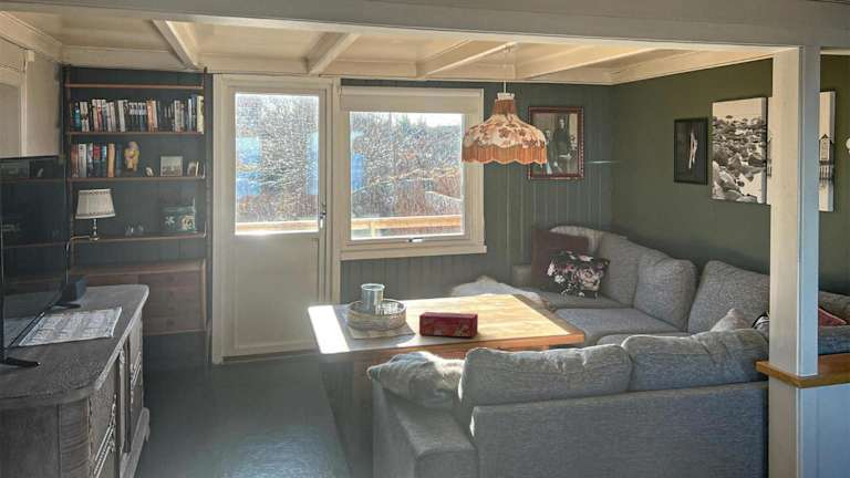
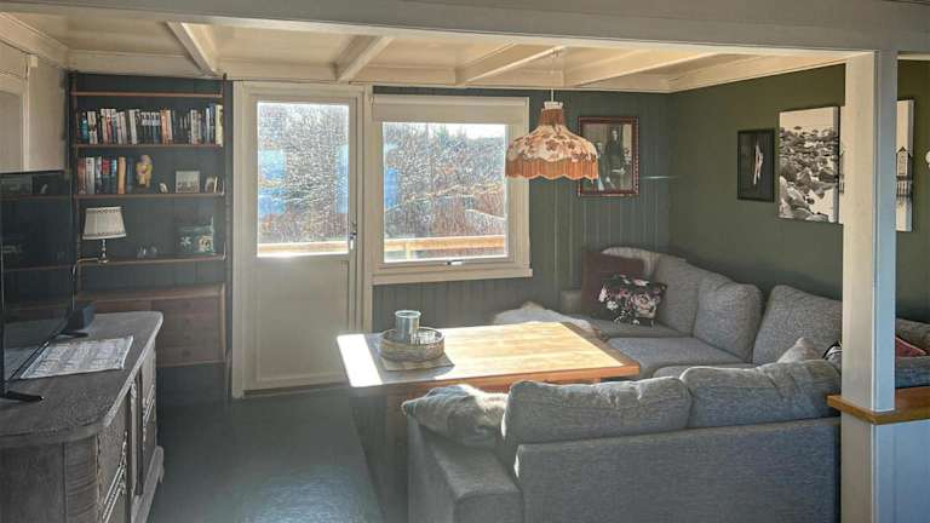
- tissue box [418,311,479,337]
